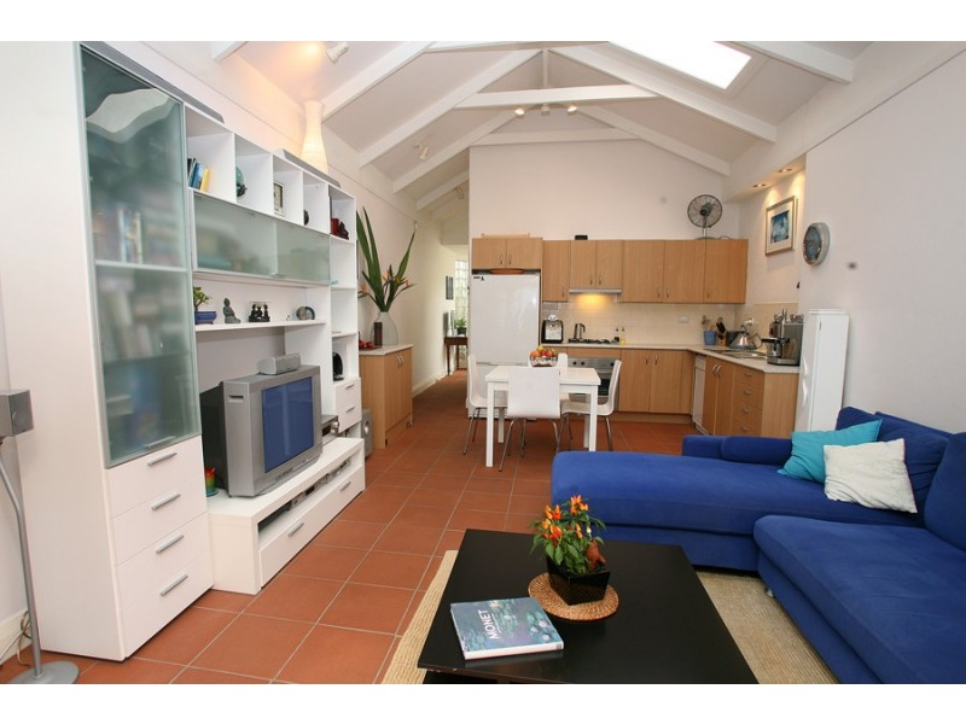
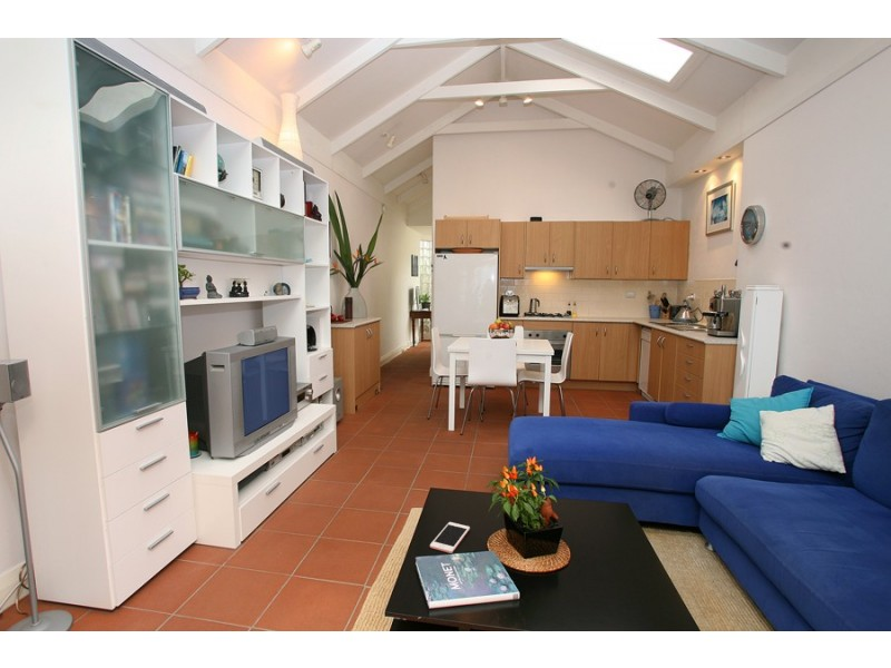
+ cell phone [429,521,471,554]
